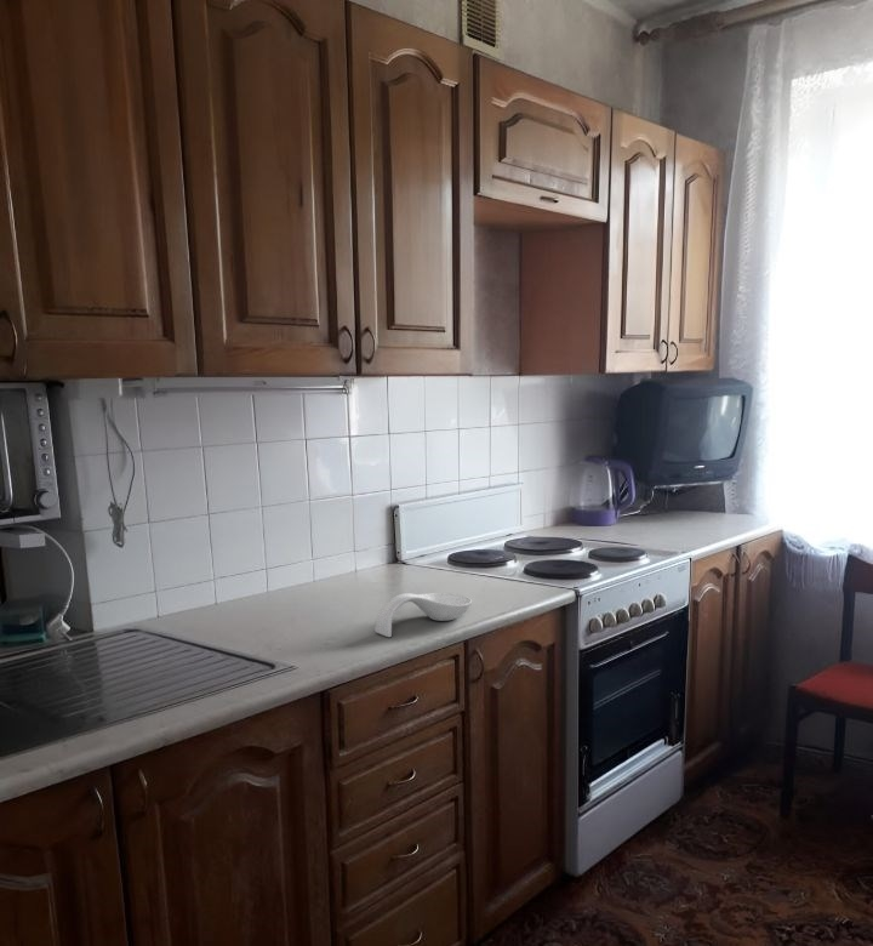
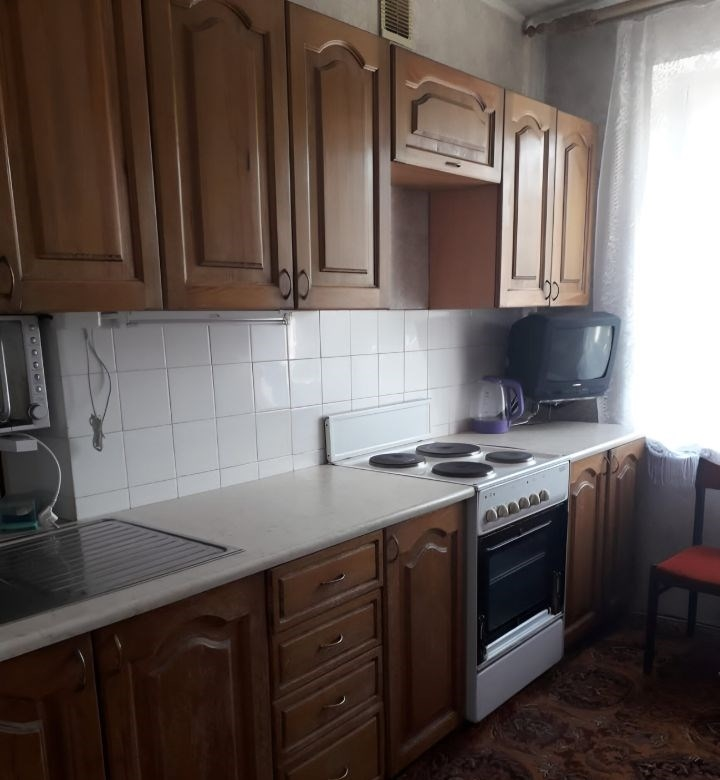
- spoon rest [373,592,473,638]
